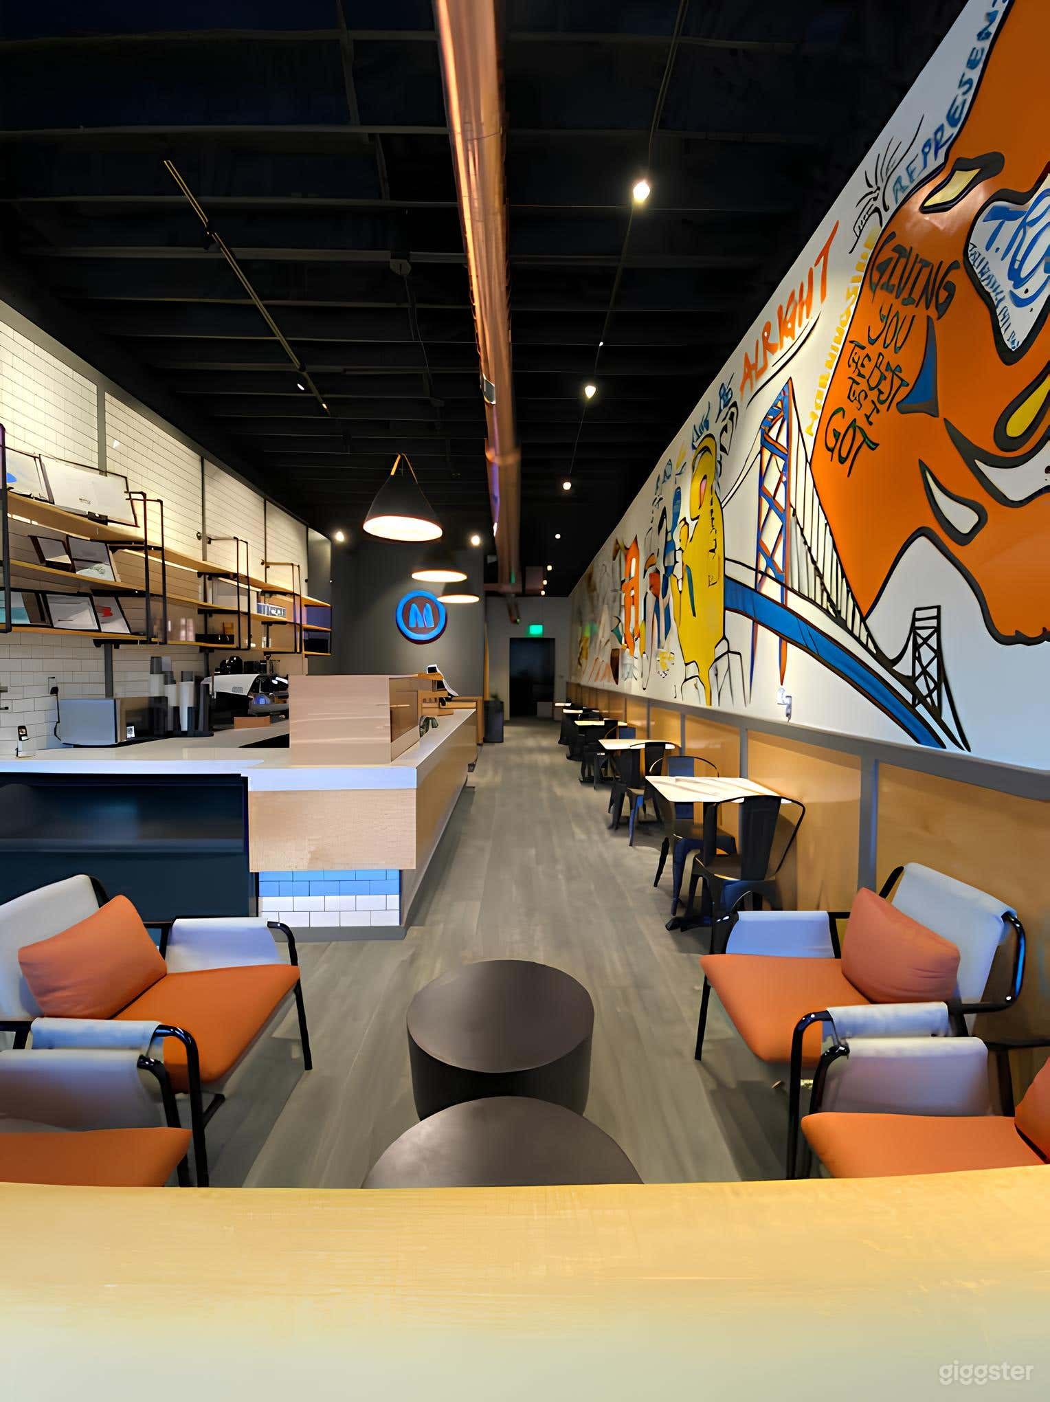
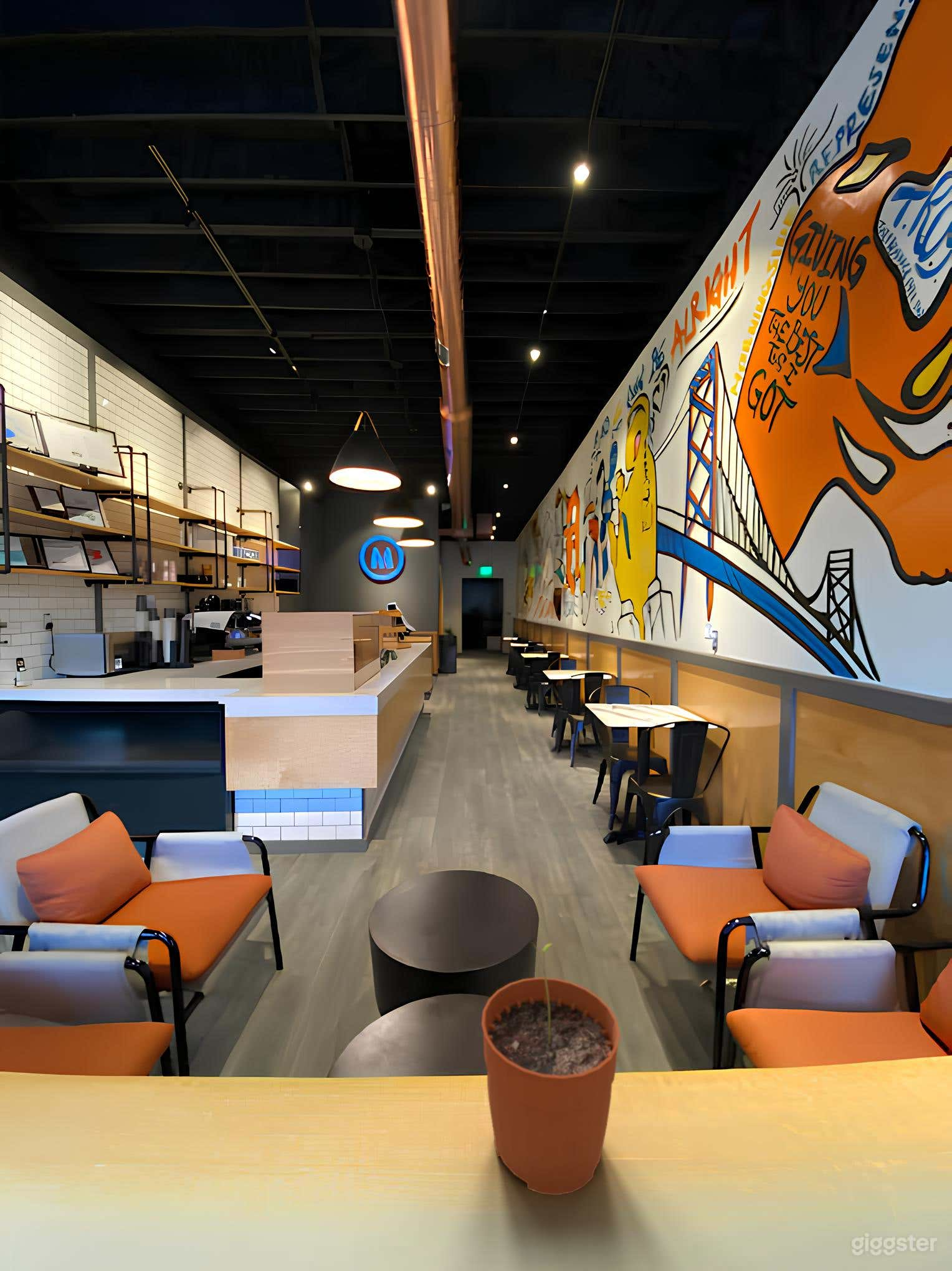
+ plant pot [481,942,621,1196]
